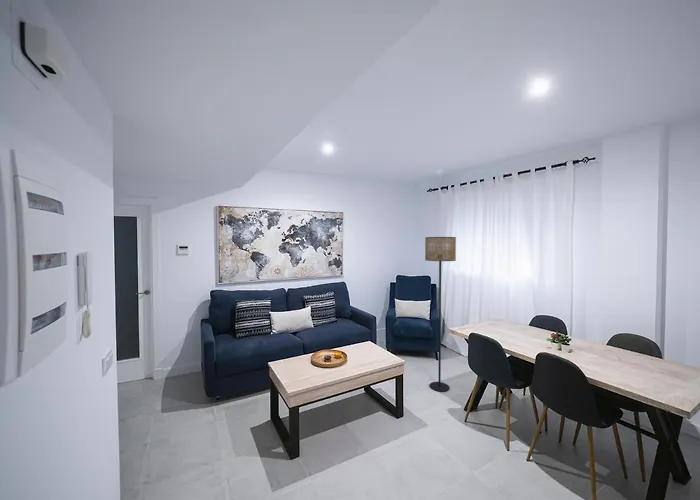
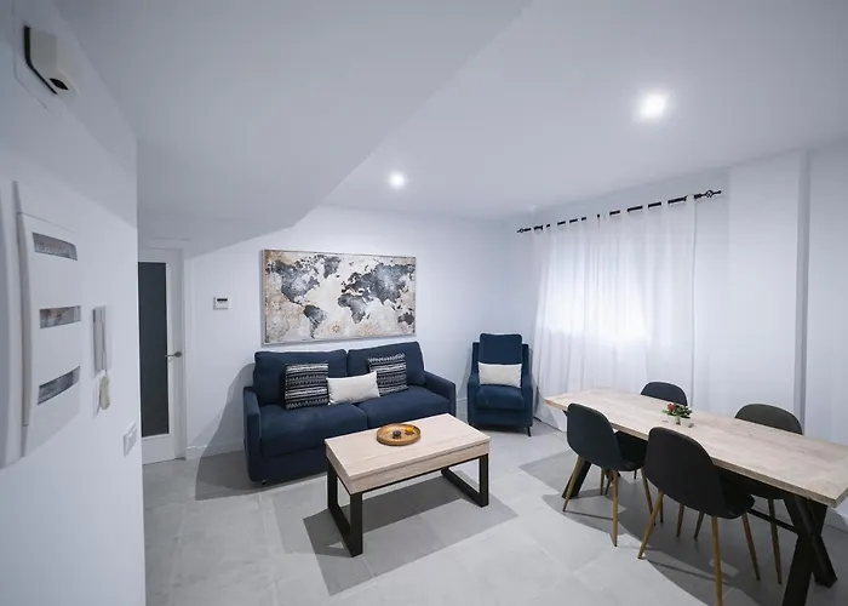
- floor lamp [424,236,457,393]
